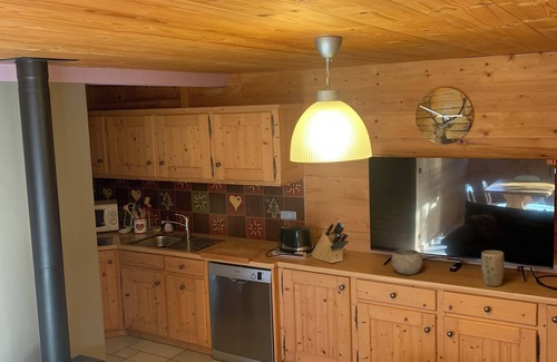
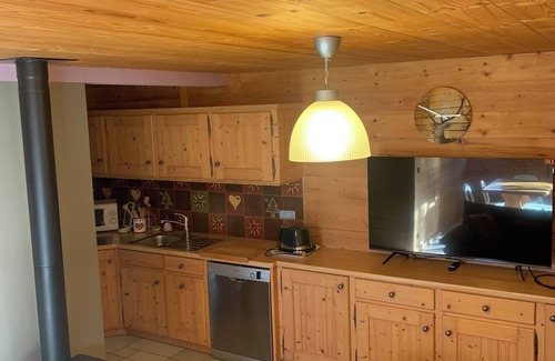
- bowl [390,248,423,276]
- knife block [310,219,350,264]
- plant pot [480,250,506,287]
